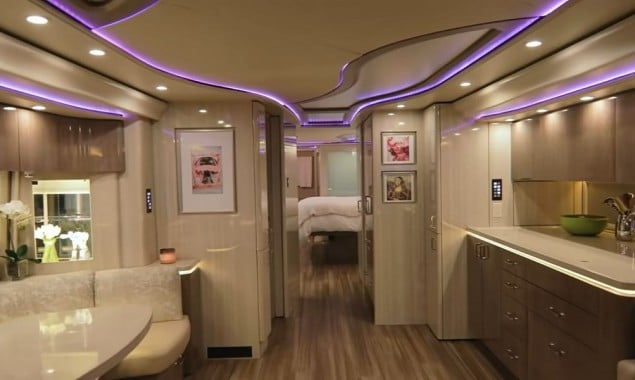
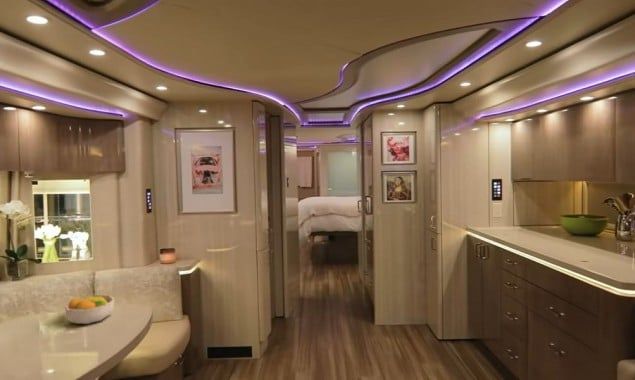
+ fruit bowl [64,294,116,325]
